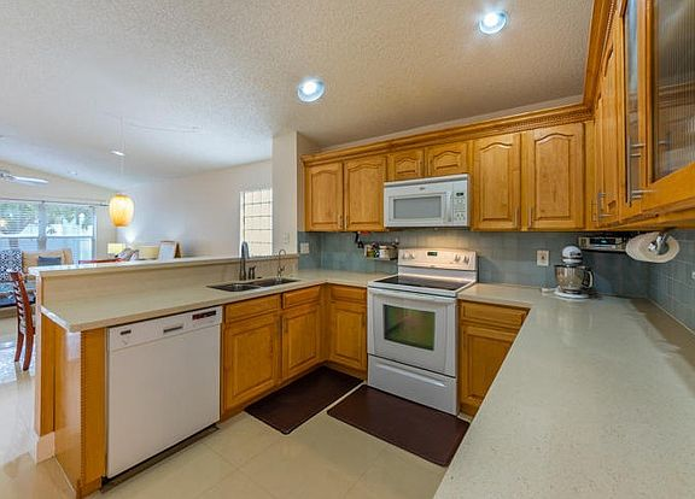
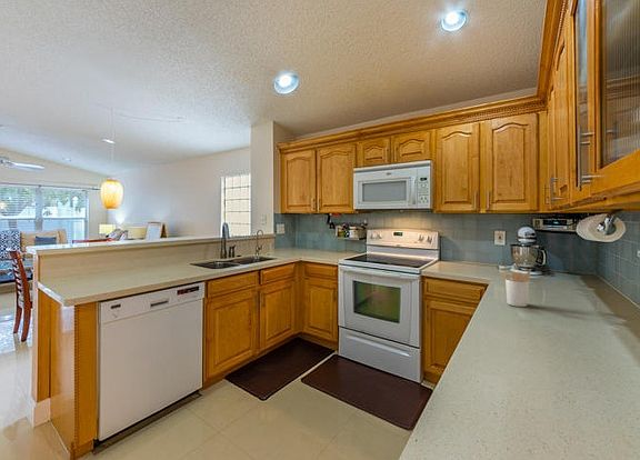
+ utensil holder [501,268,532,308]
